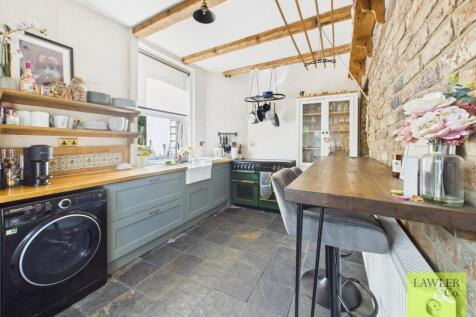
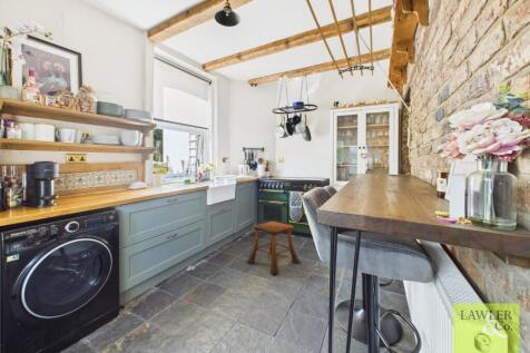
+ stool [246,220,302,275]
